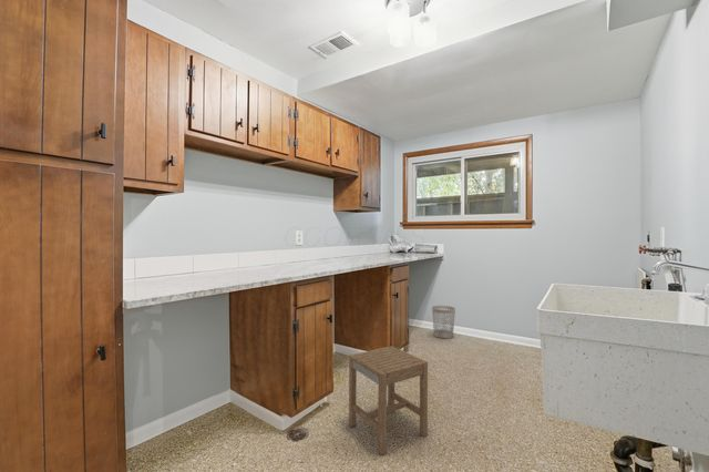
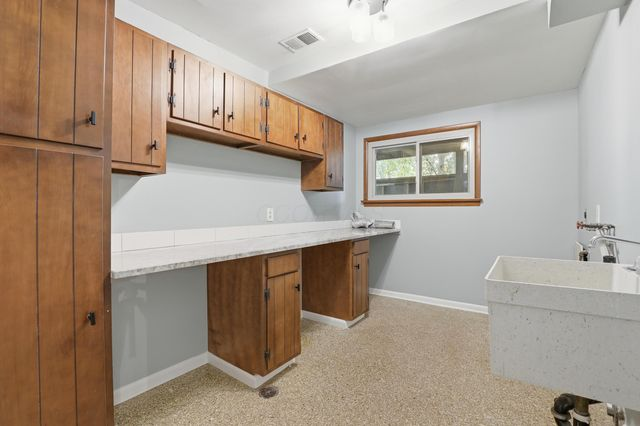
- wastebasket [431,305,456,339]
- stool [348,345,429,455]
